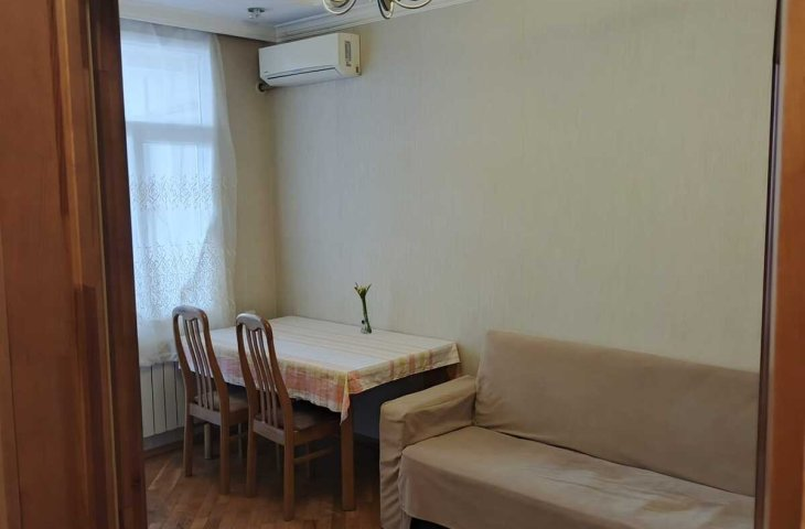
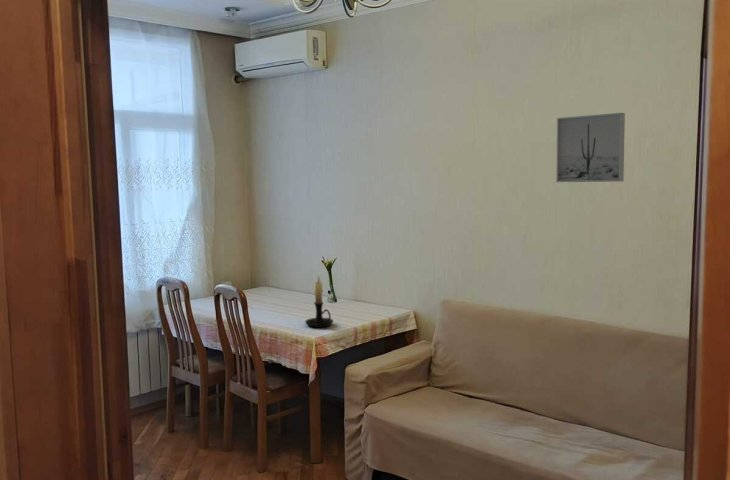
+ candle holder [304,273,334,329]
+ wall art [555,112,626,183]
